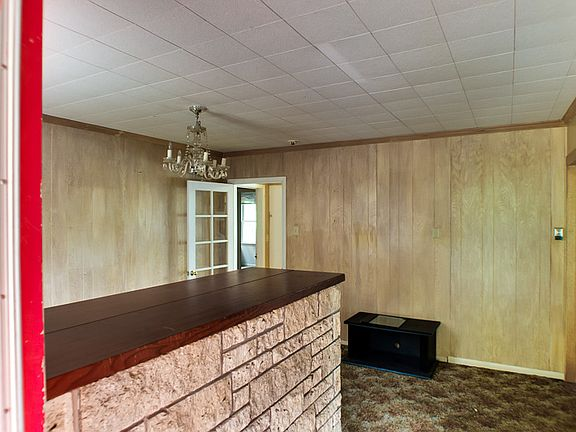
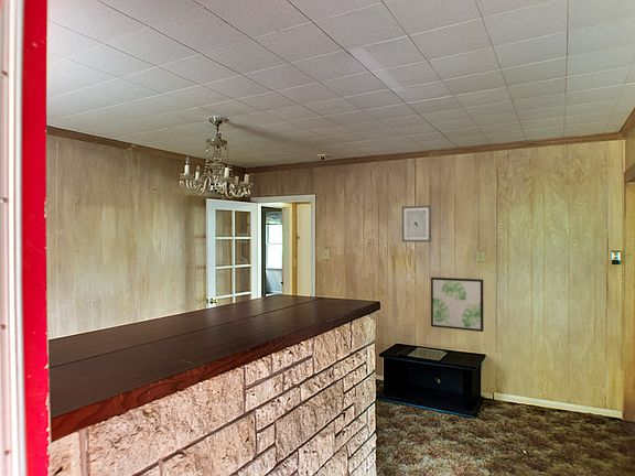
+ wall art [401,204,432,244]
+ wall art [430,277,485,333]
